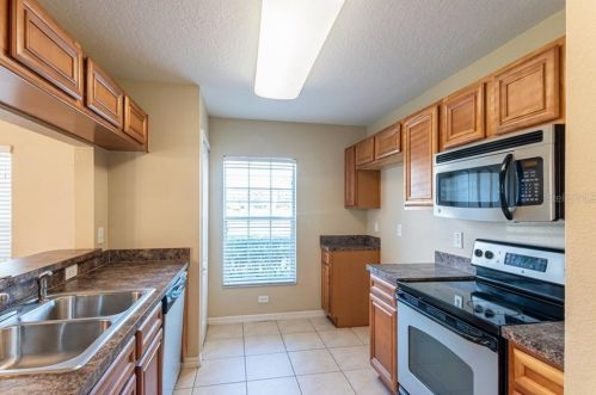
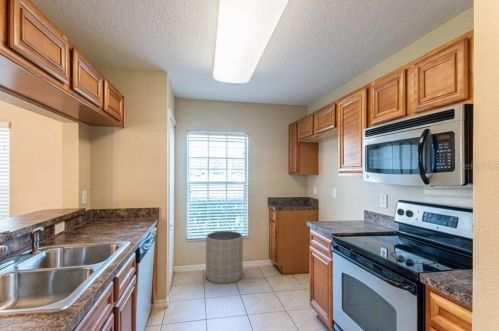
+ trash can [205,230,244,285]
